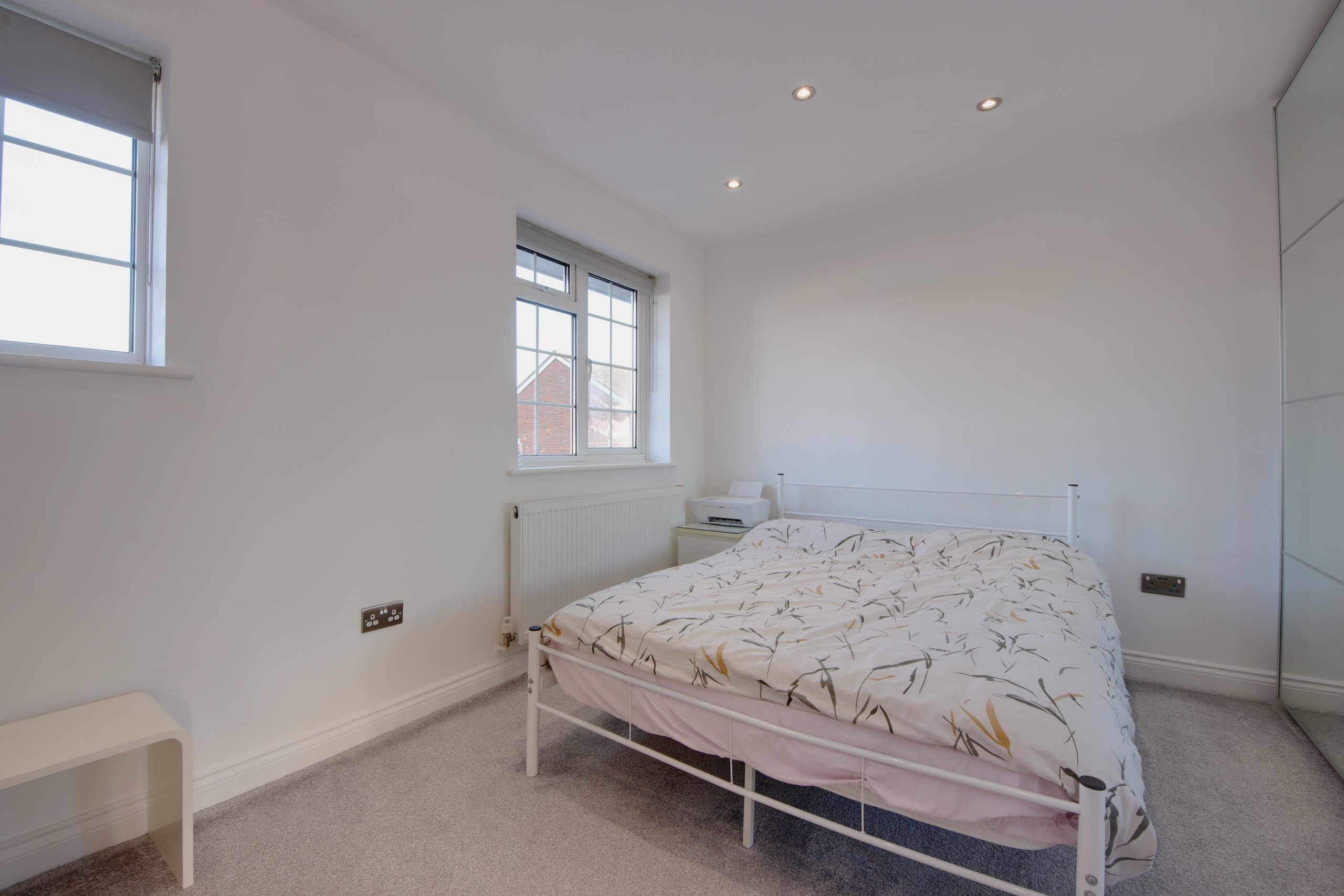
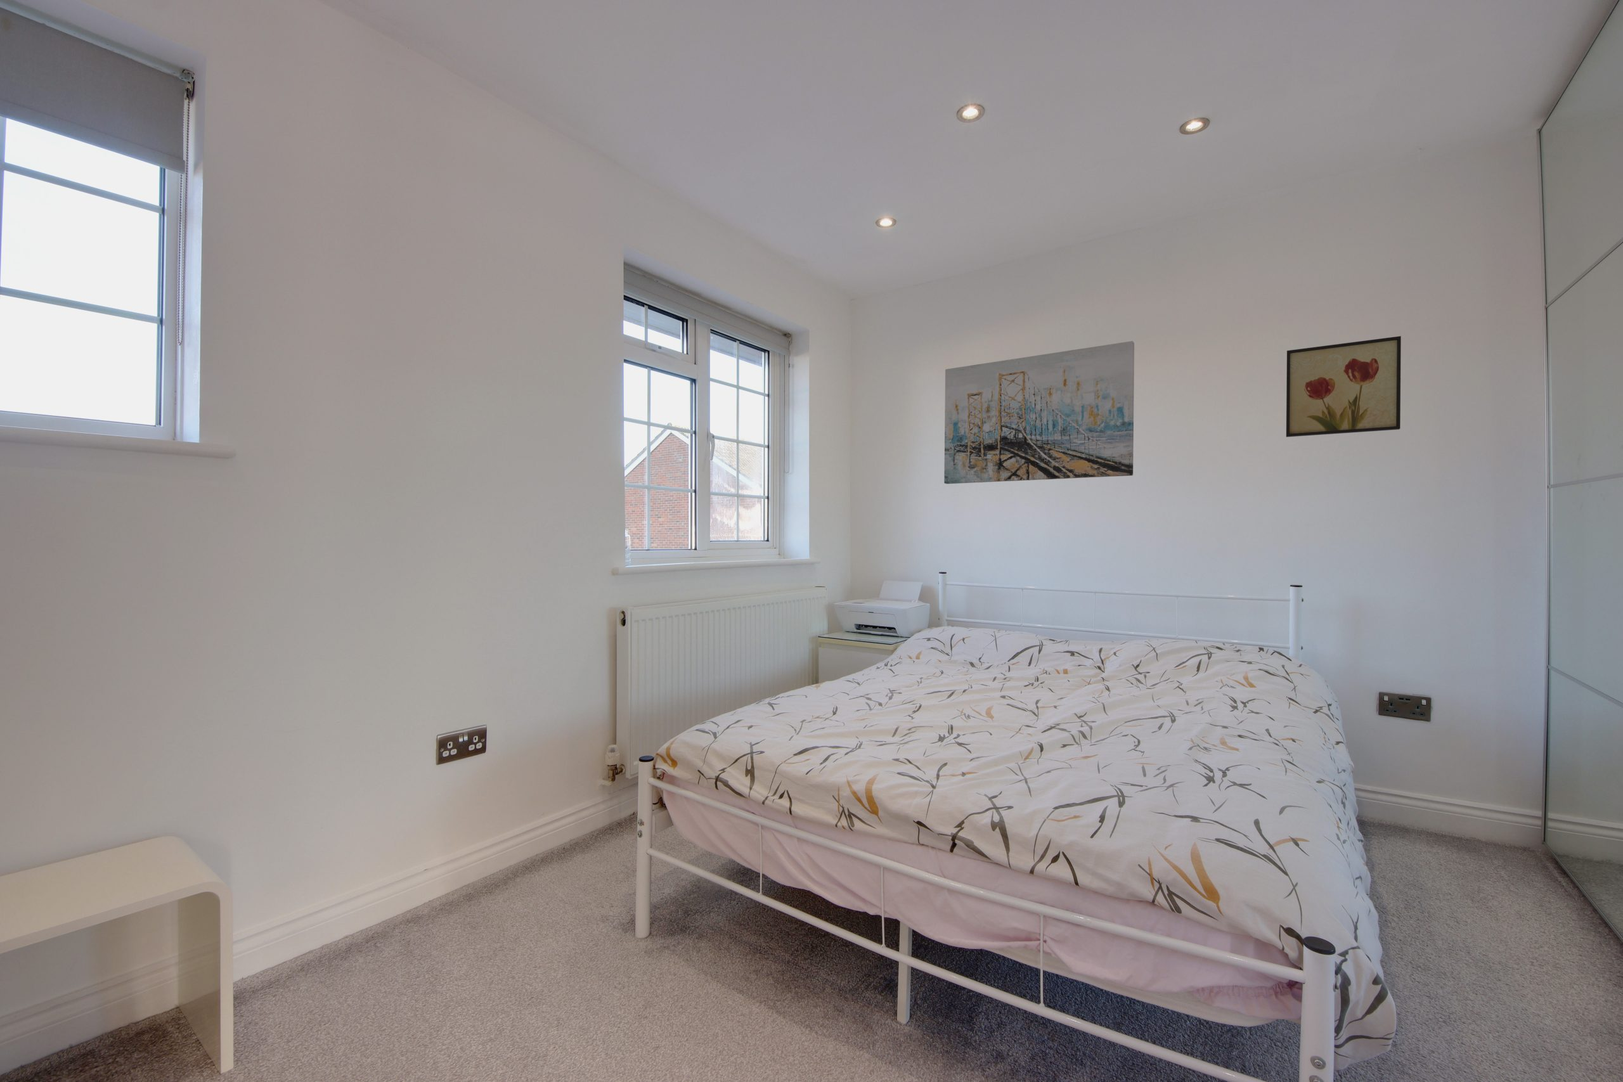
+ wall art [943,341,1135,484]
+ wall art [1286,336,1402,437]
